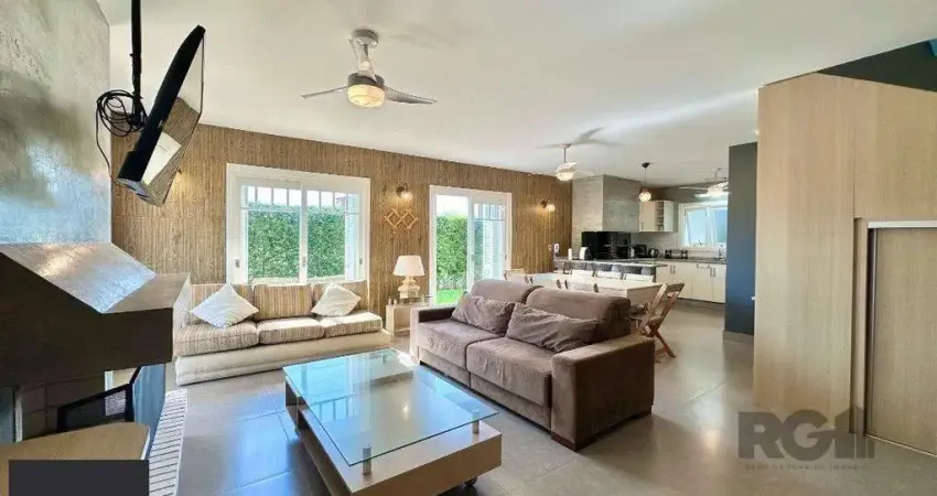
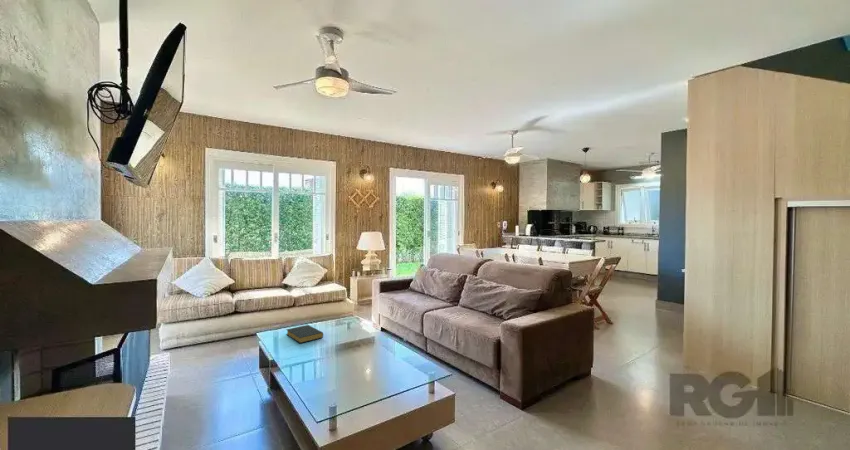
+ hardback book [285,324,324,344]
